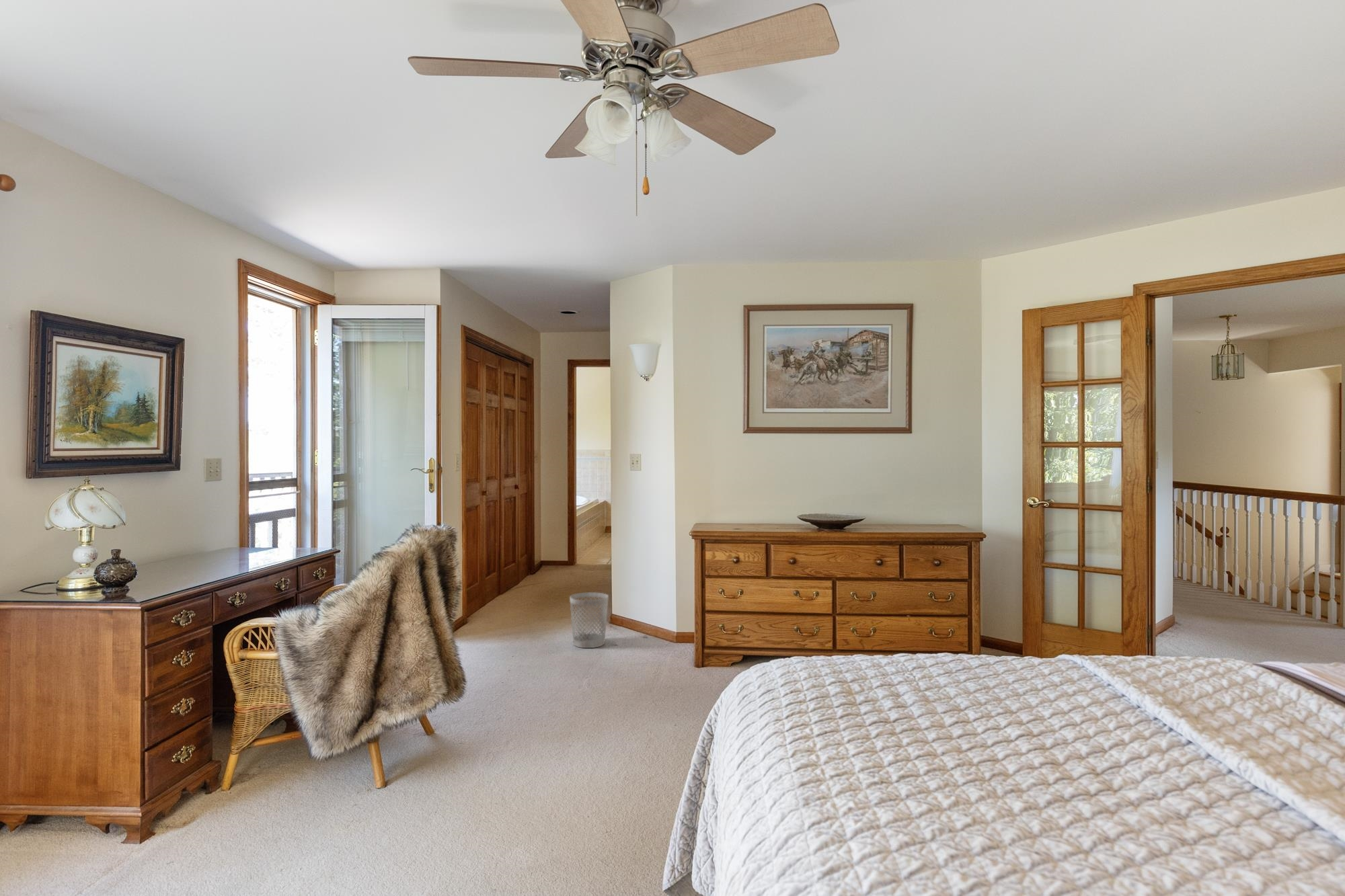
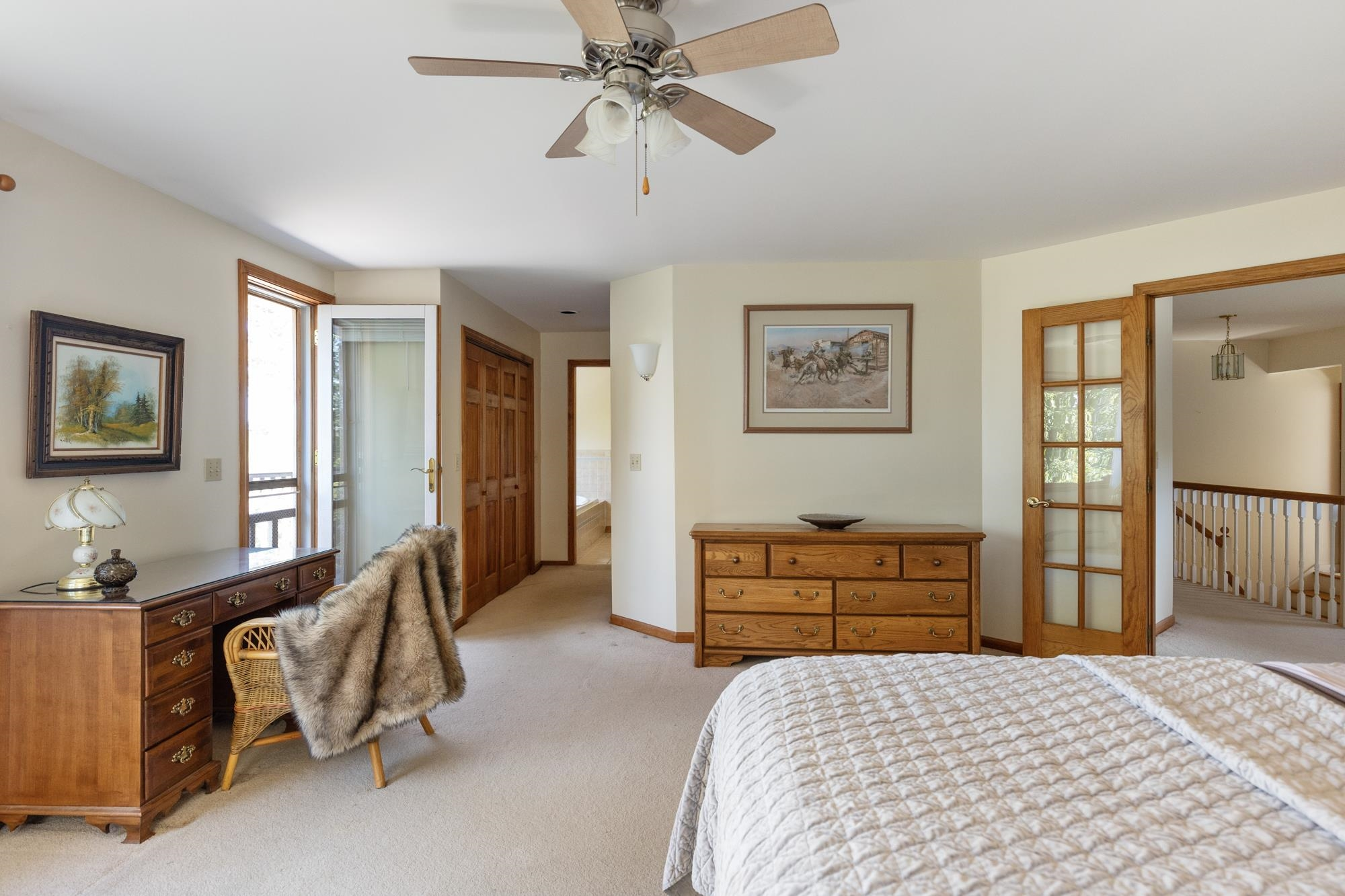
- wastebasket [569,592,609,649]
